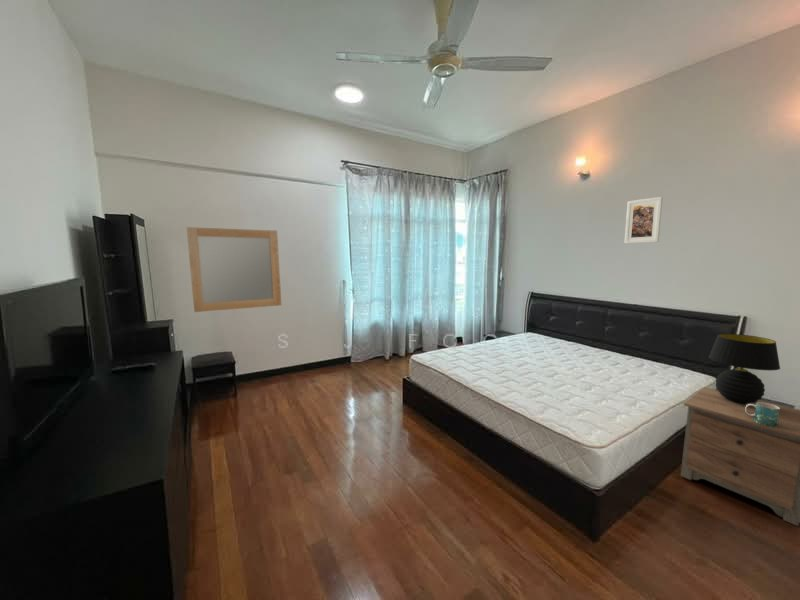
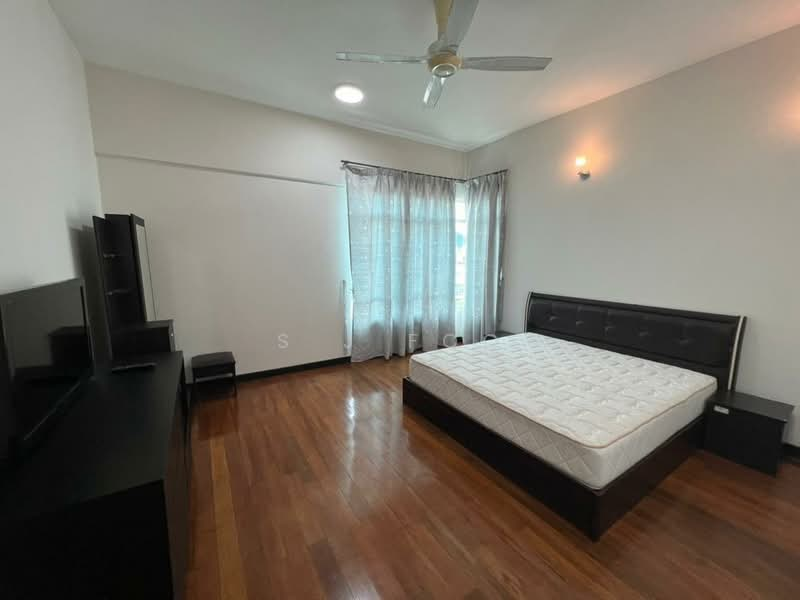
- nightstand [680,386,800,527]
- table lamp [708,333,781,404]
- mug [745,402,780,427]
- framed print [624,196,664,244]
- home mirror [186,226,282,313]
